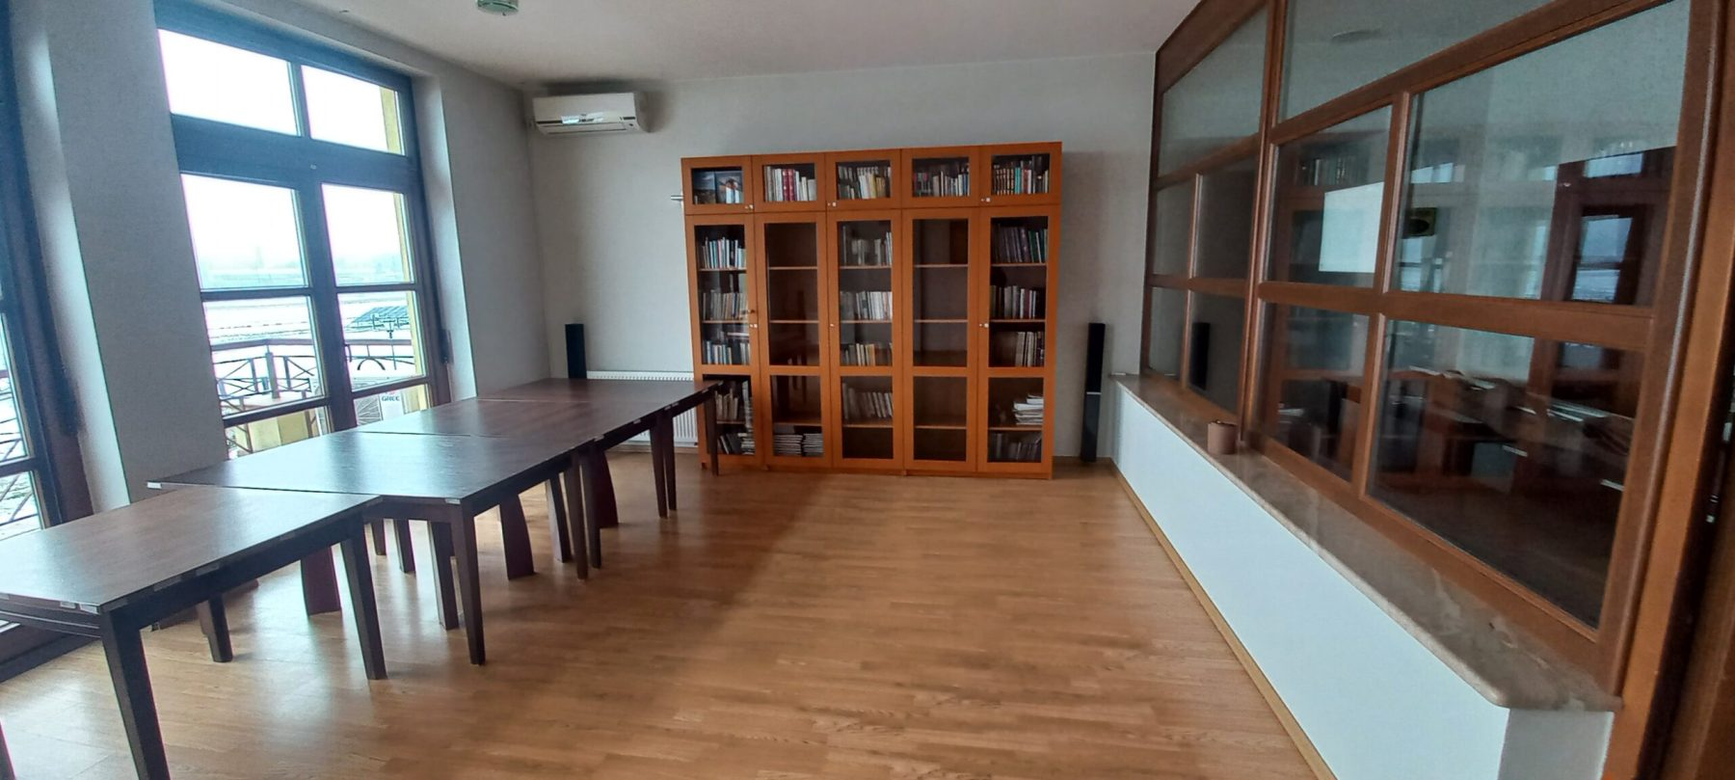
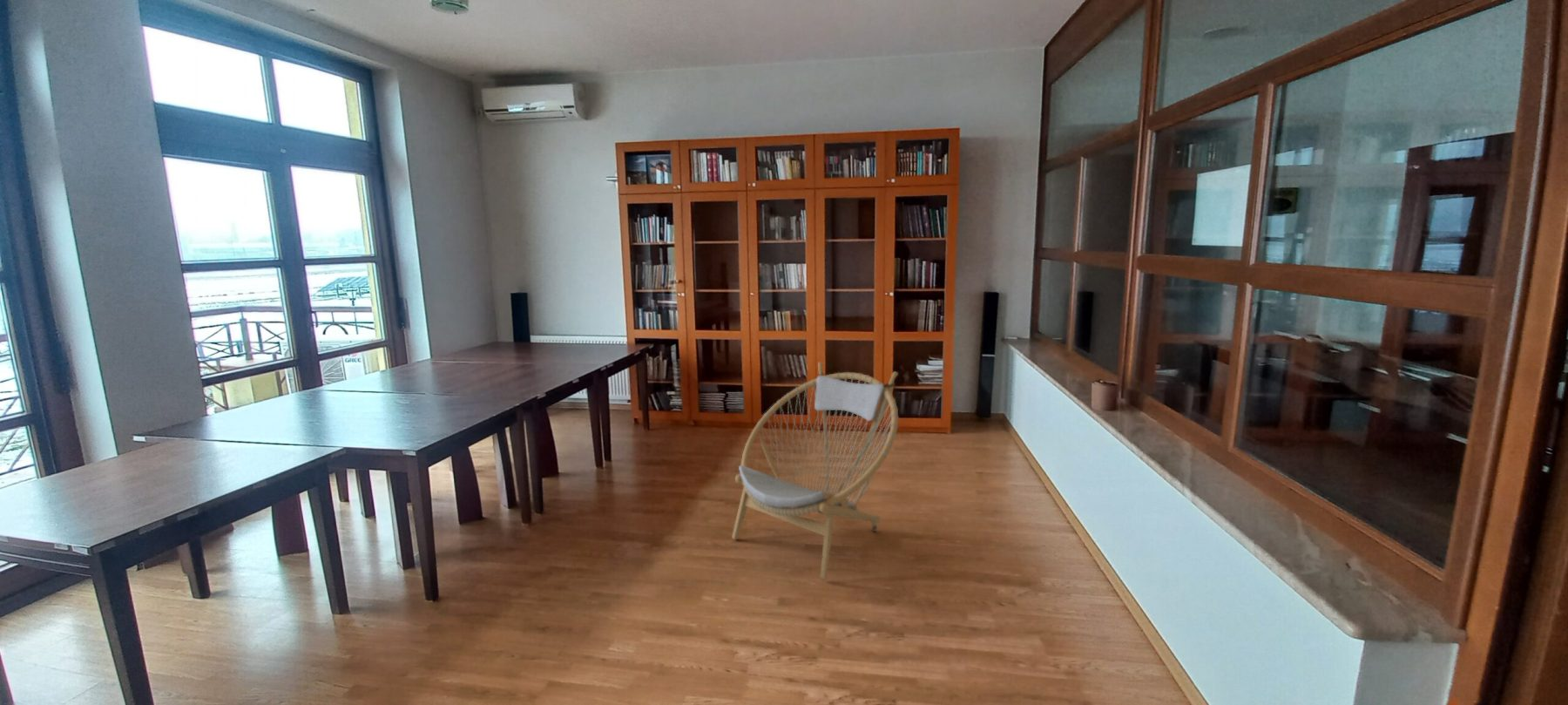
+ armchair [731,361,899,580]
